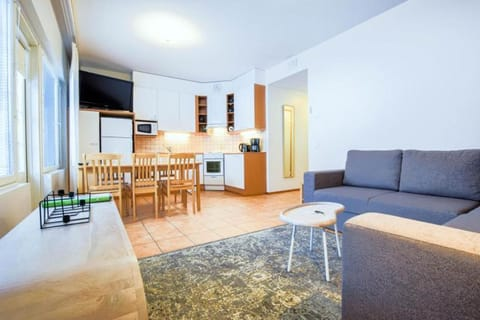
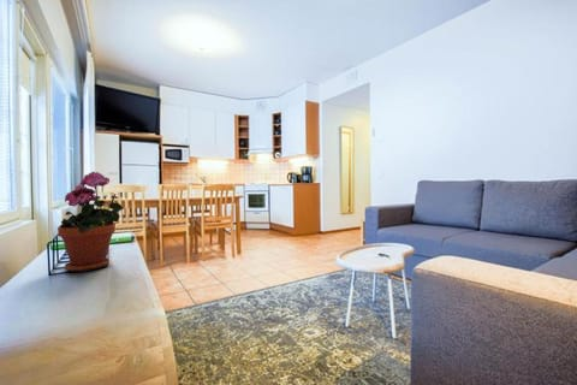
+ potted plant [56,171,125,273]
